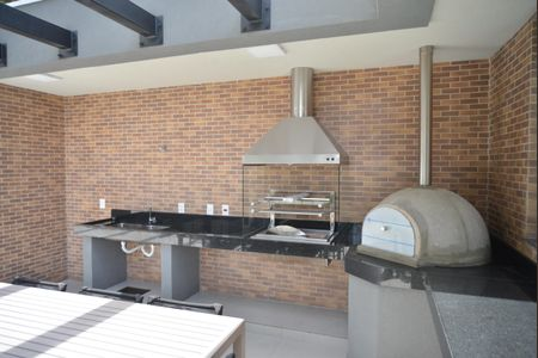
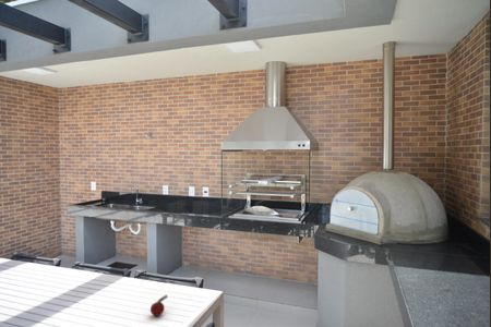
+ fruit [149,293,169,317]
